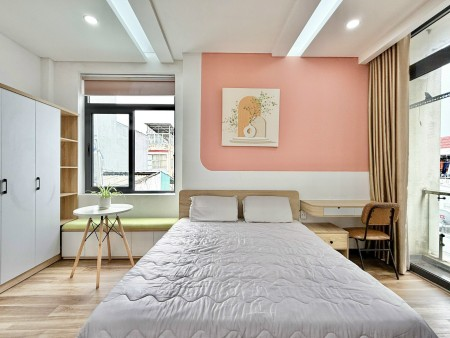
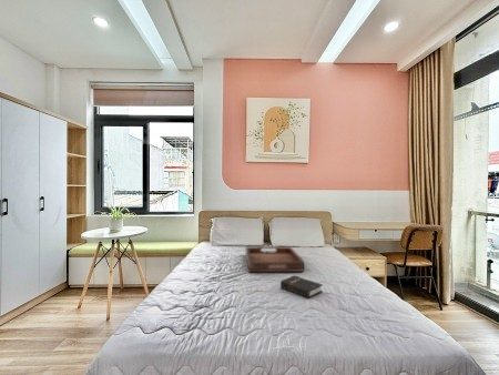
+ hardback book [279,274,324,300]
+ serving tray [245,245,305,273]
